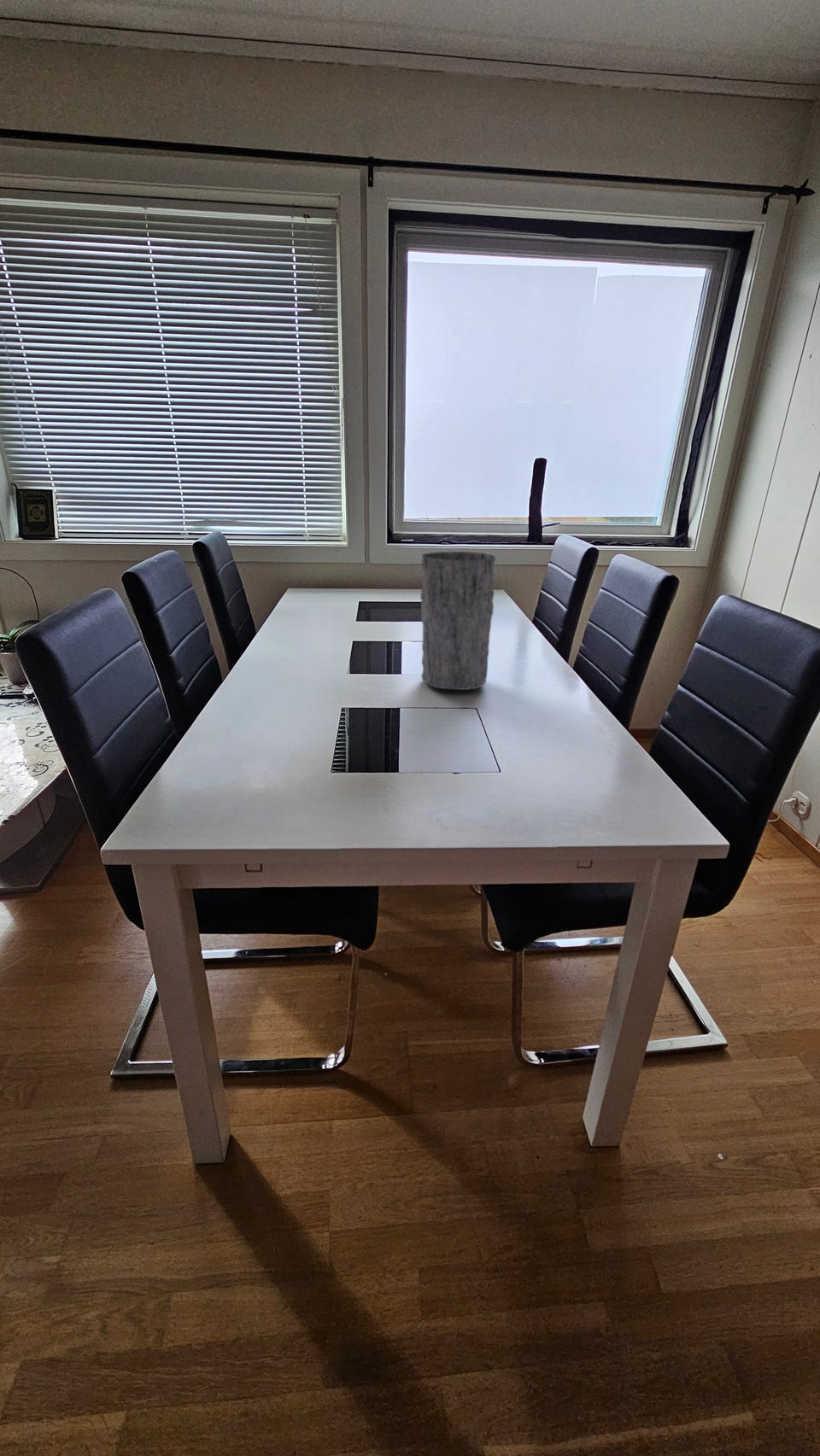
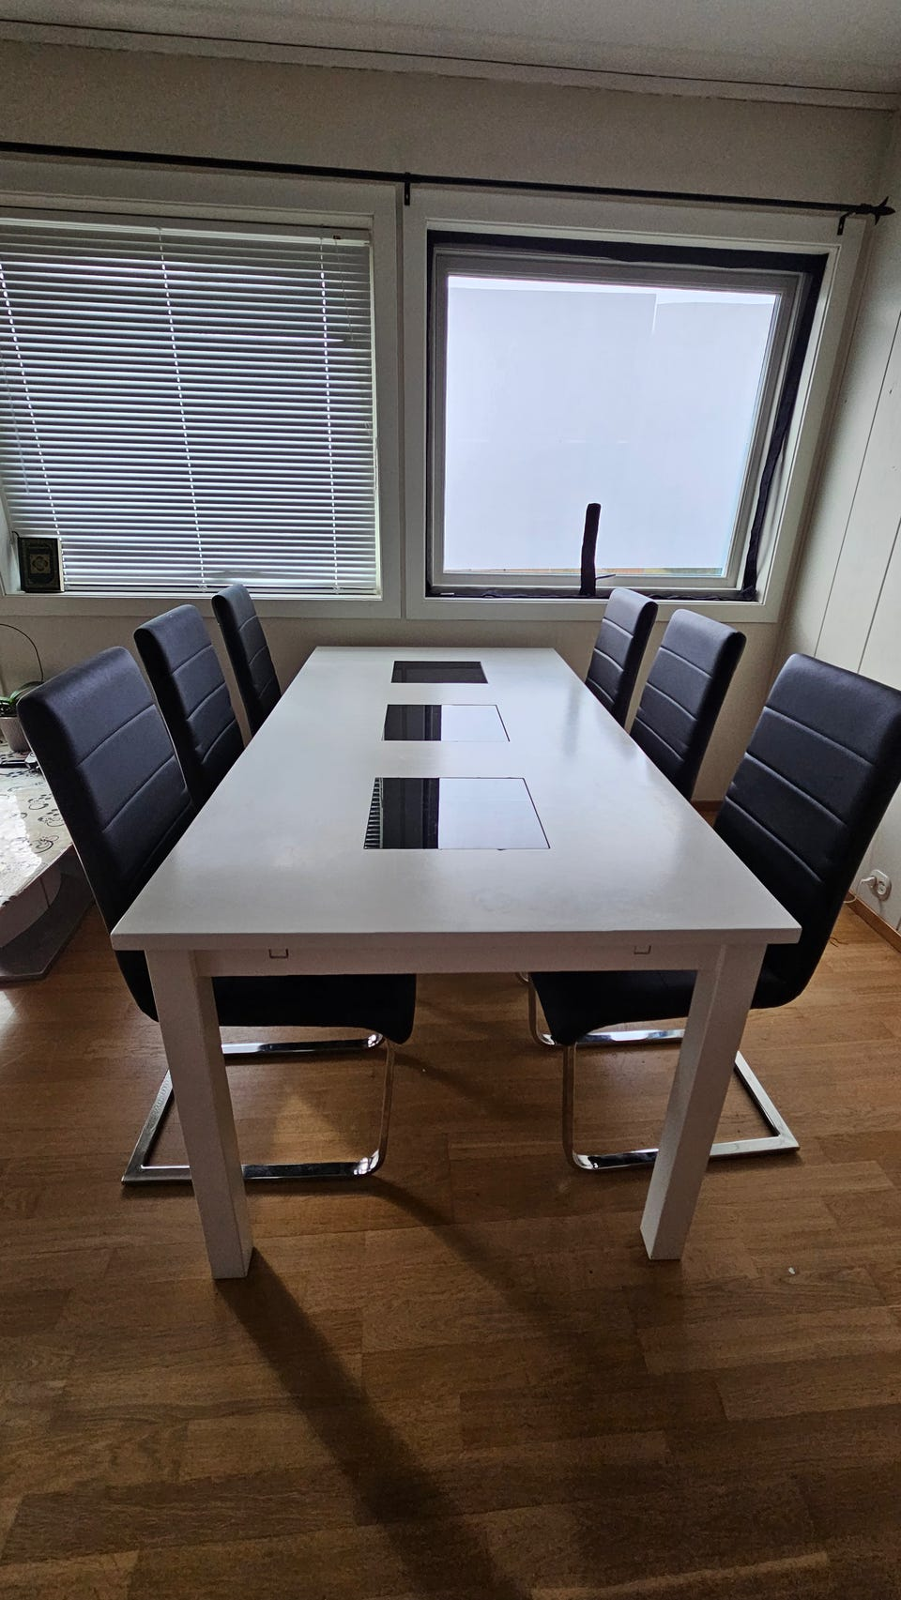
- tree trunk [419,551,496,691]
